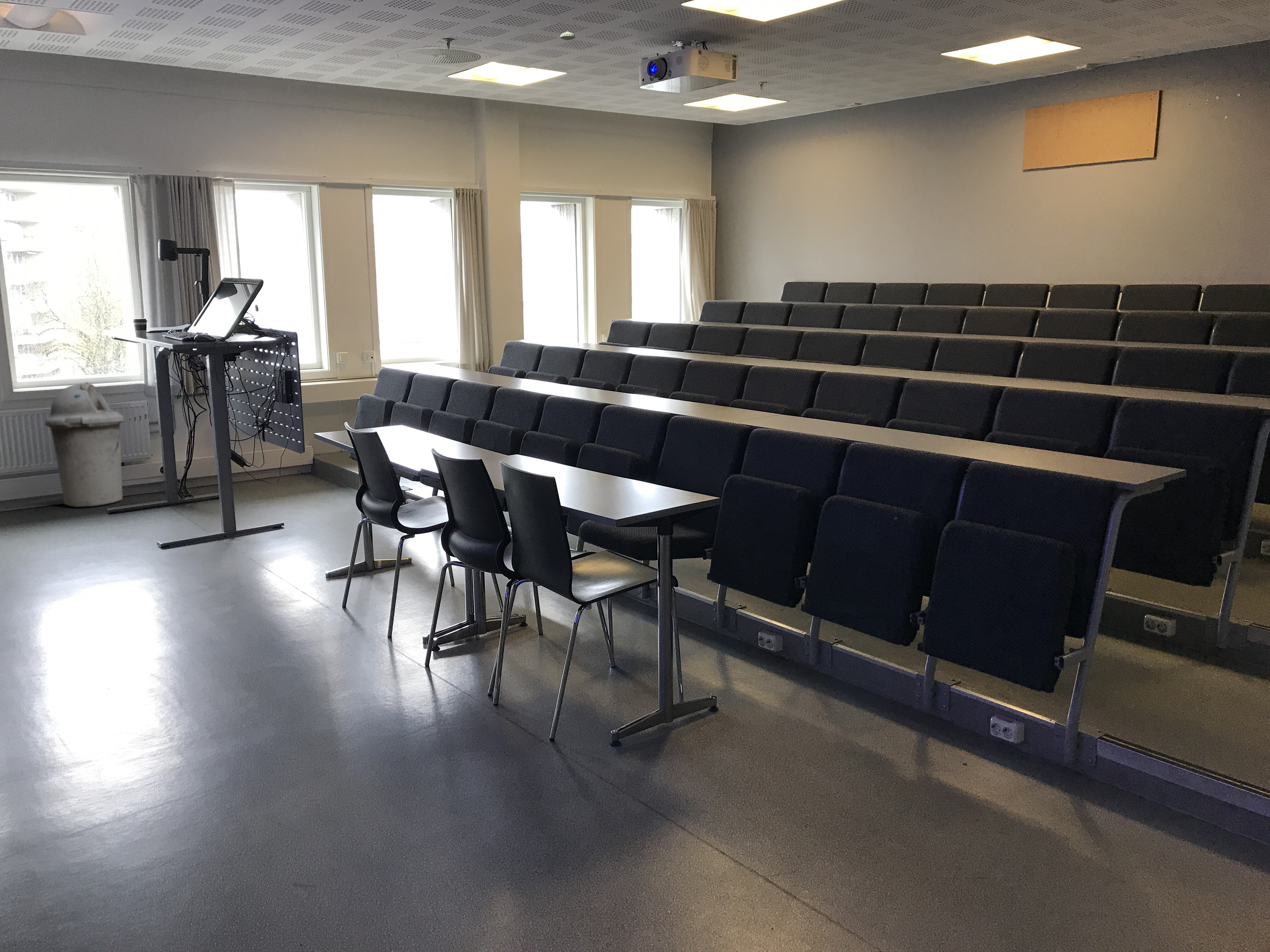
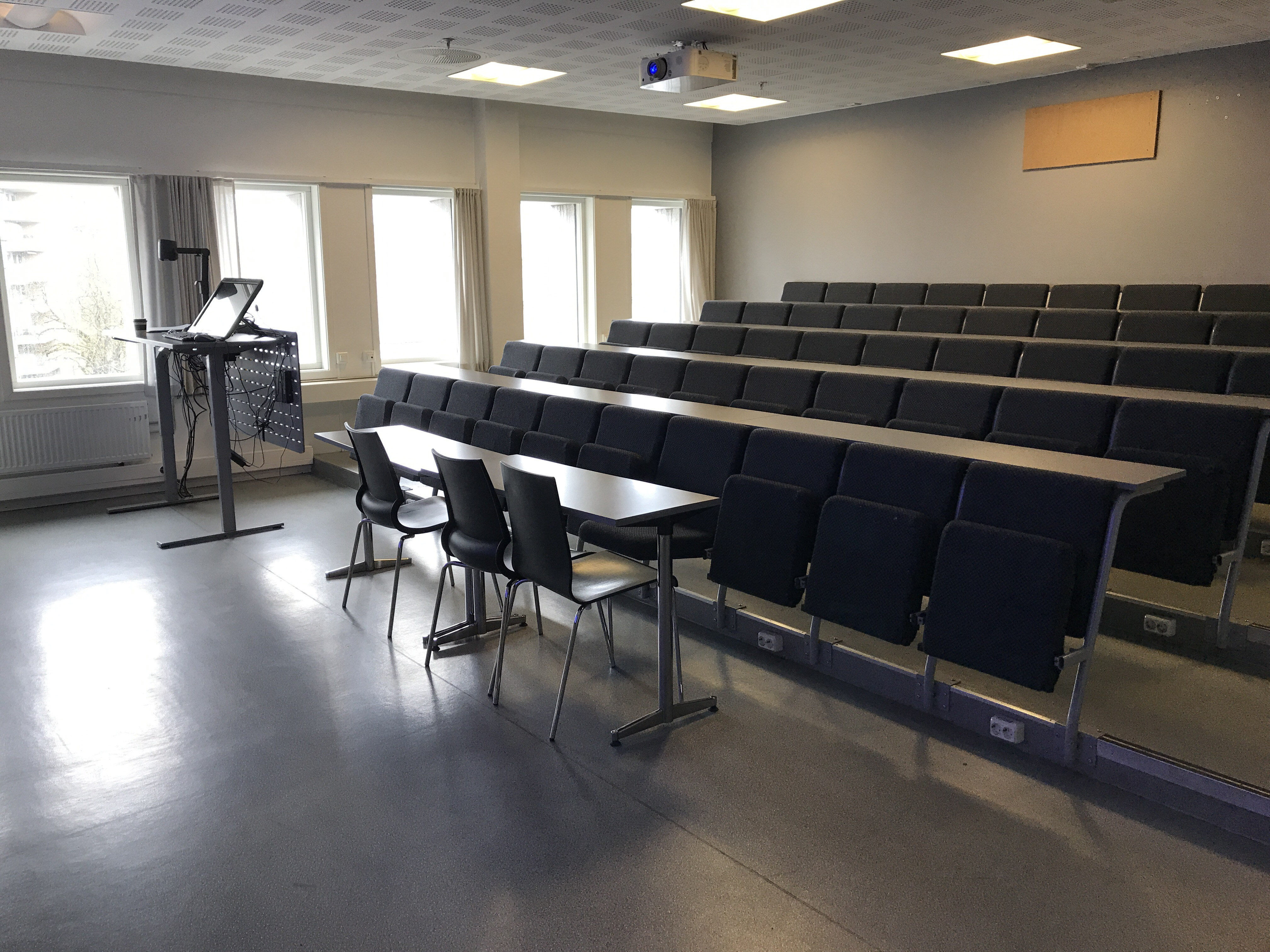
- smoke detector [560,31,575,41]
- trash can [45,382,125,507]
